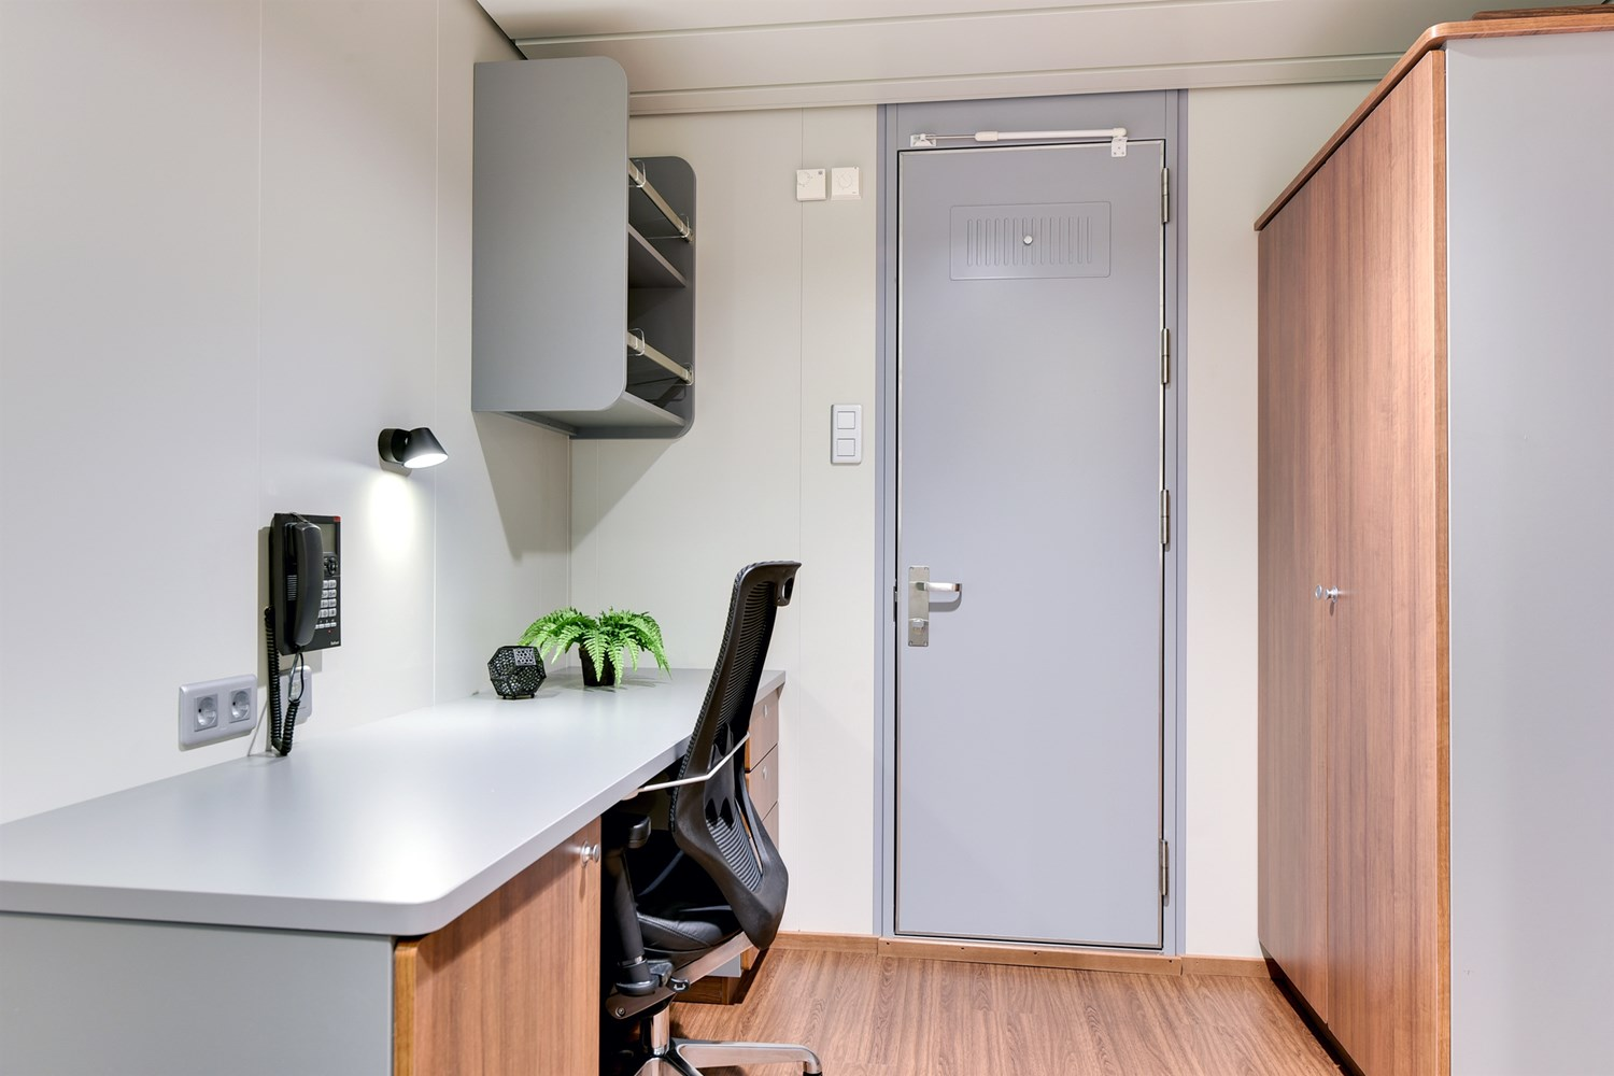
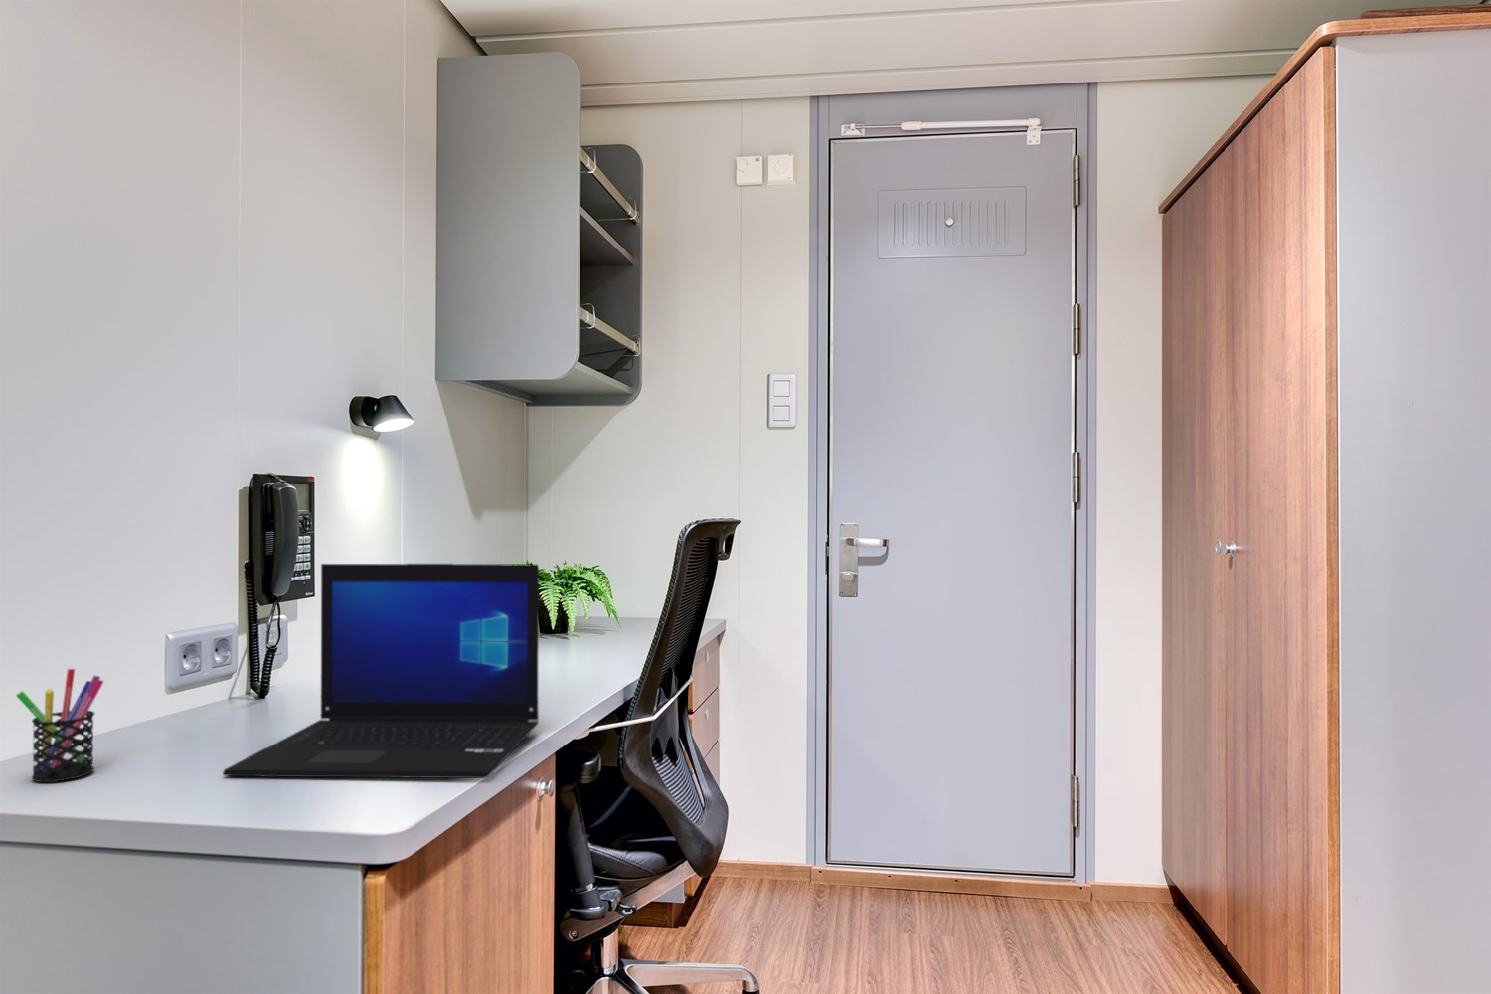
+ laptop [222,562,540,779]
+ pen holder [14,668,104,783]
